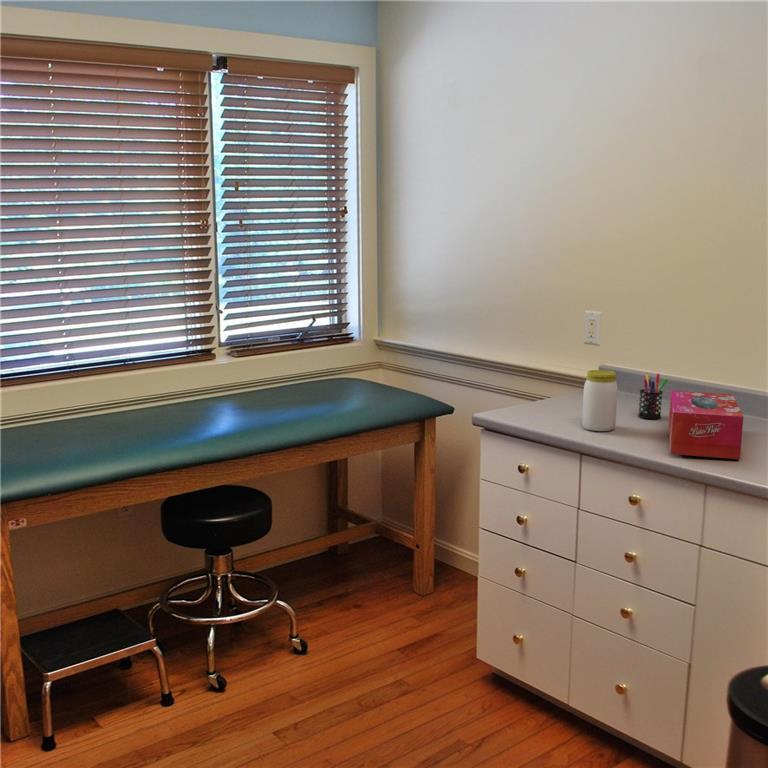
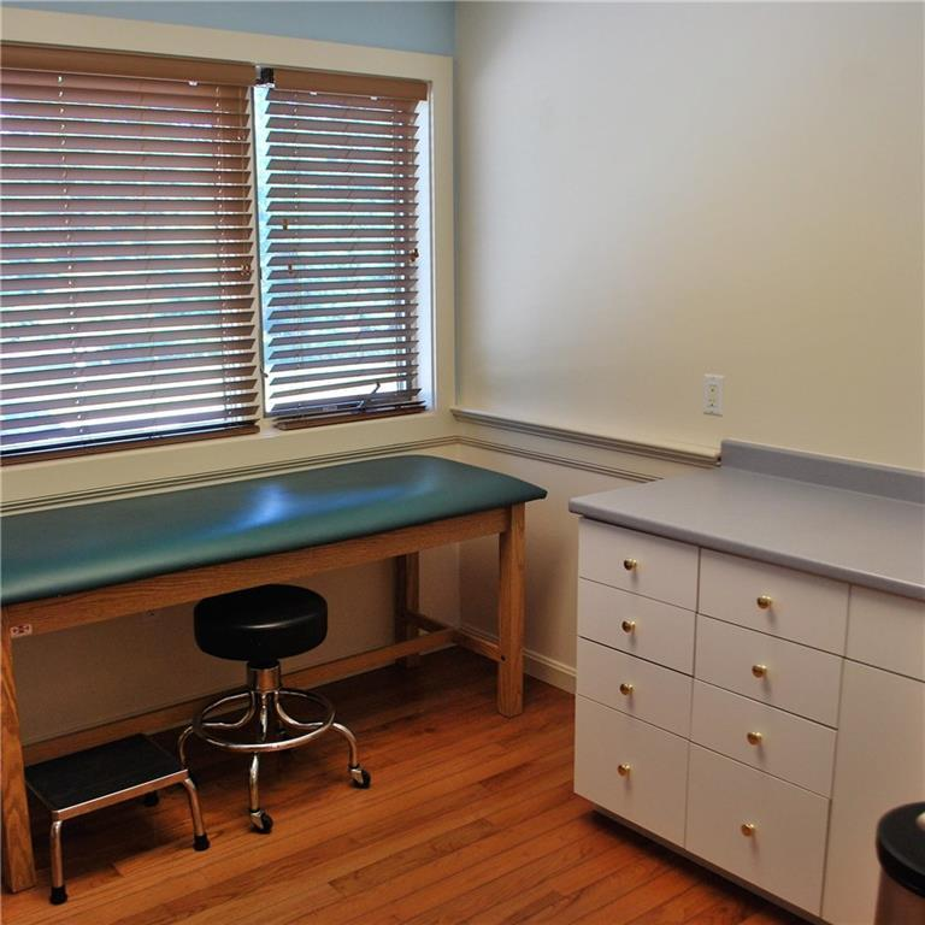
- tissue box [667,390,744,460]
- pen holder [637,373,669,420]
- jar [581,369,618,432]
